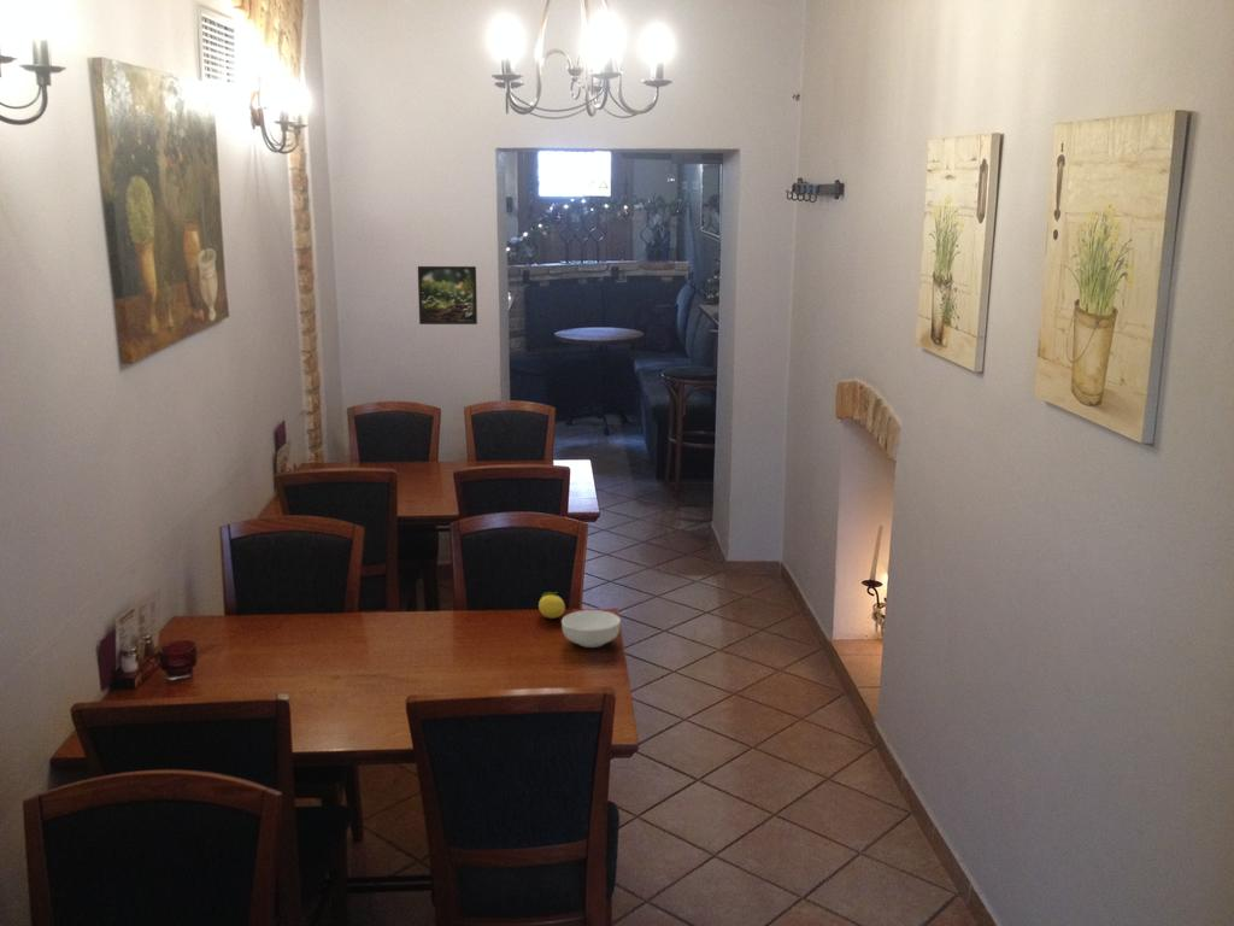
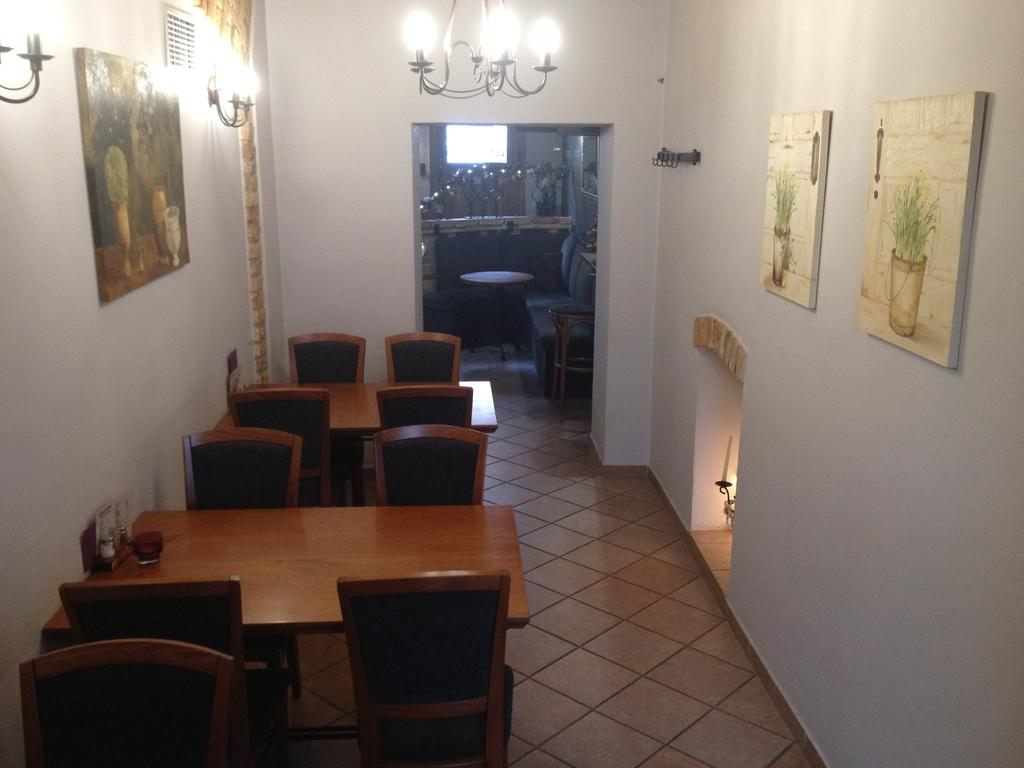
- fruit [537,591,566,620]
- cereal bowl [560,609,622,649]
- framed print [417,265,478,326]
